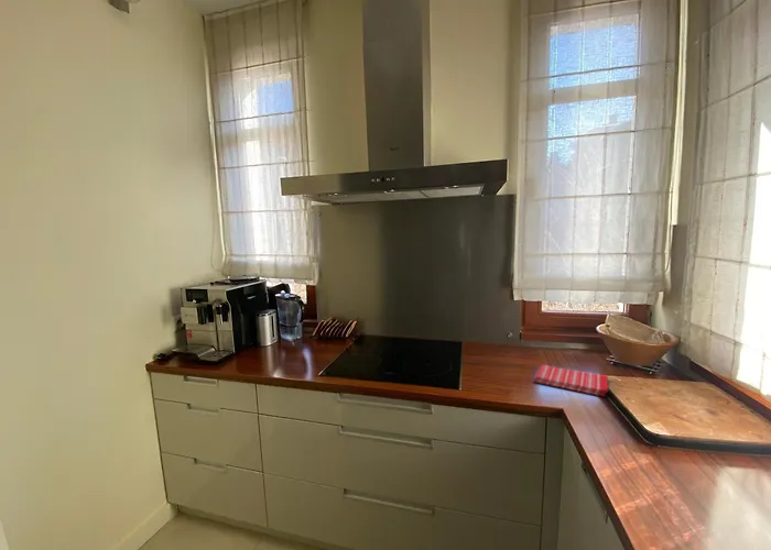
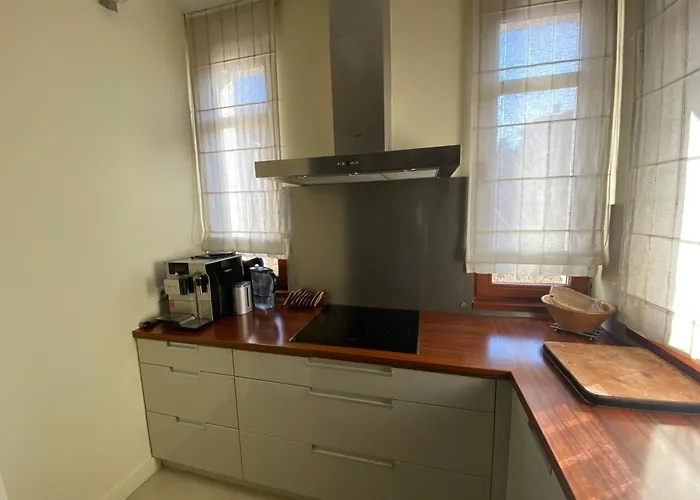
- dish towel [532,363,609,398]
